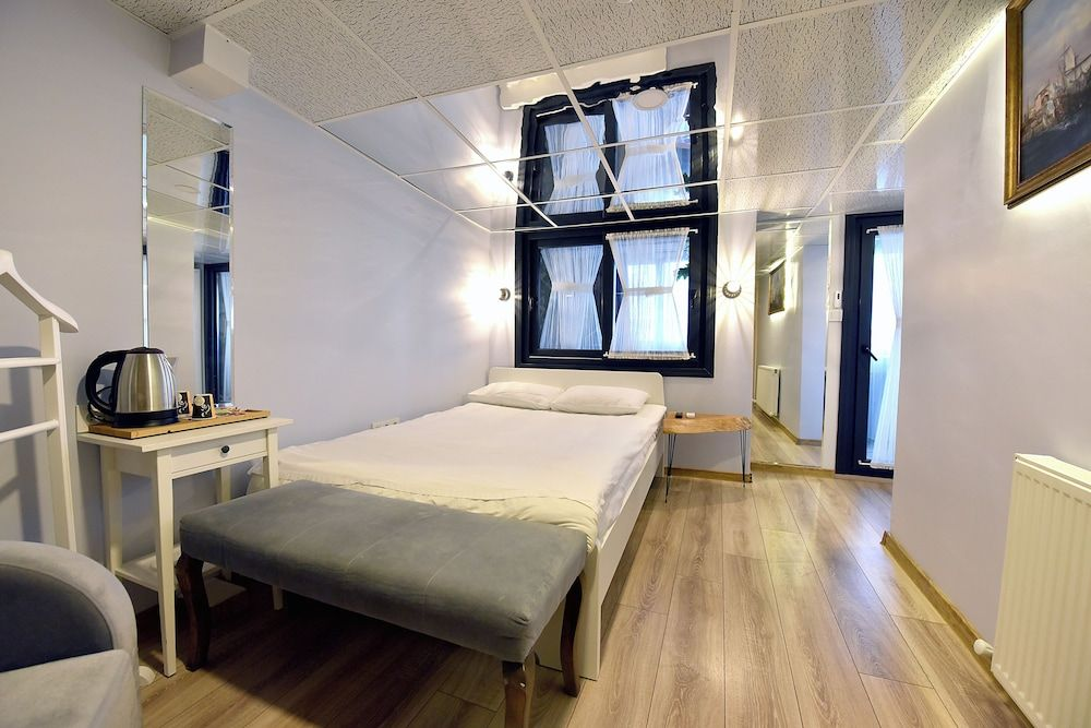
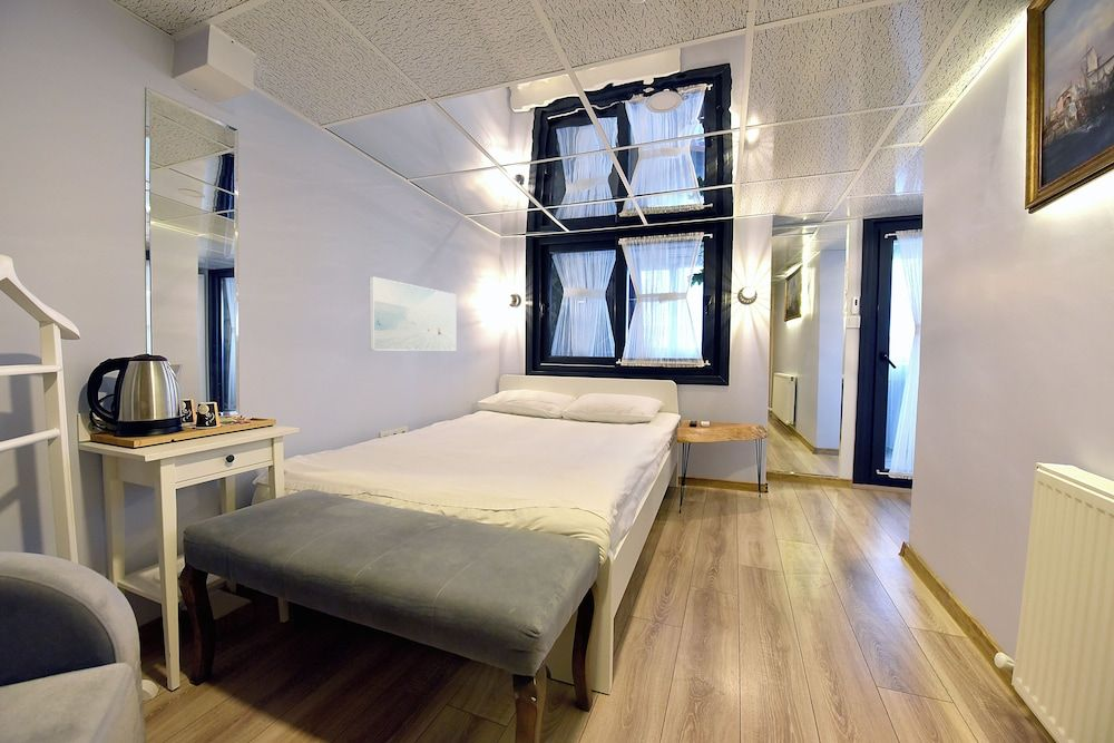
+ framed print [369,275,458,352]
